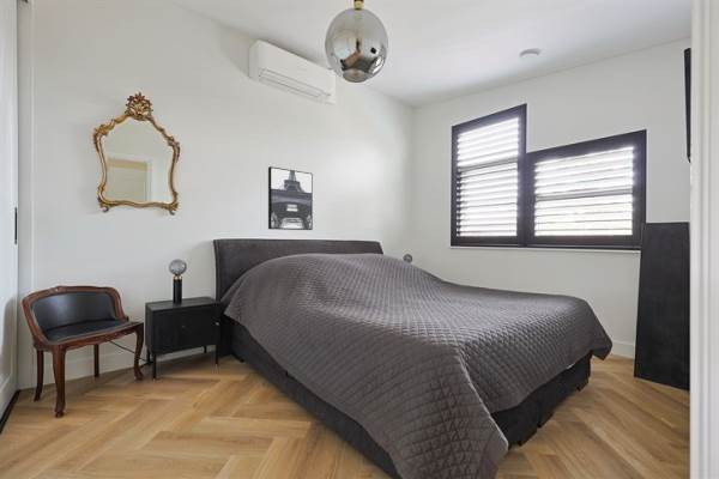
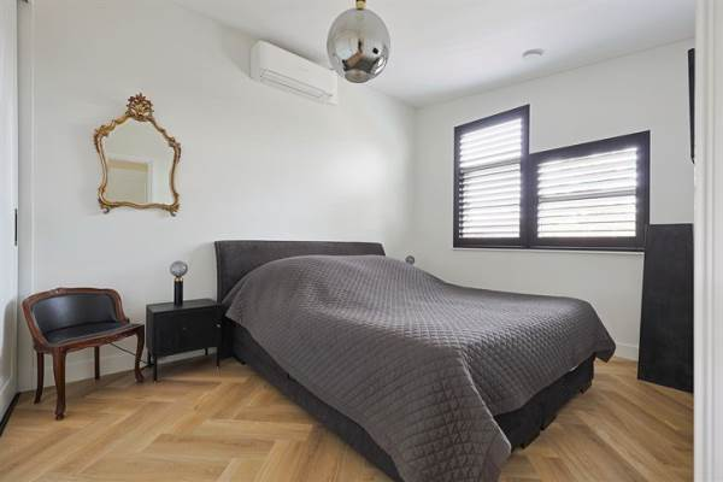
- wall art [267,165,314,231]
